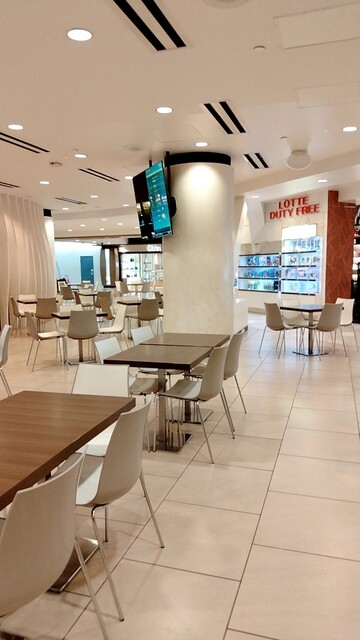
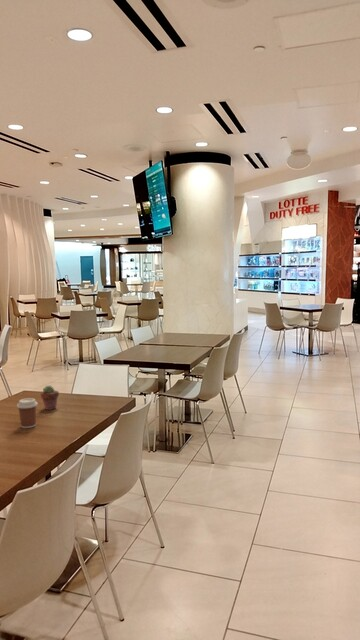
+ potted succulent [40,385,60,411]
+ coffee cup [16,397,39,429]
